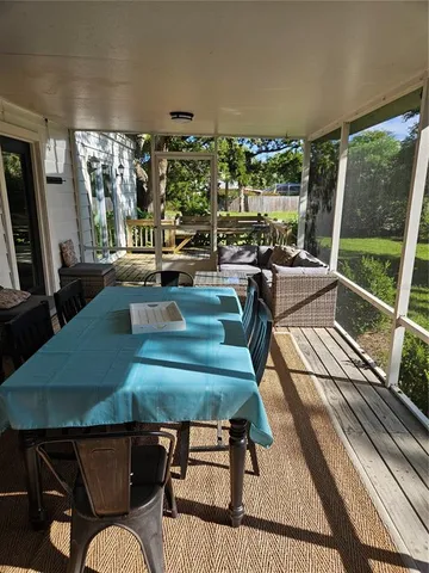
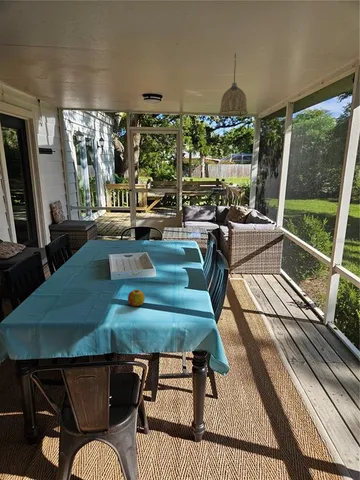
+ pendant lamp [218,53,249,117]
+ fruit [127,289,146,307]
